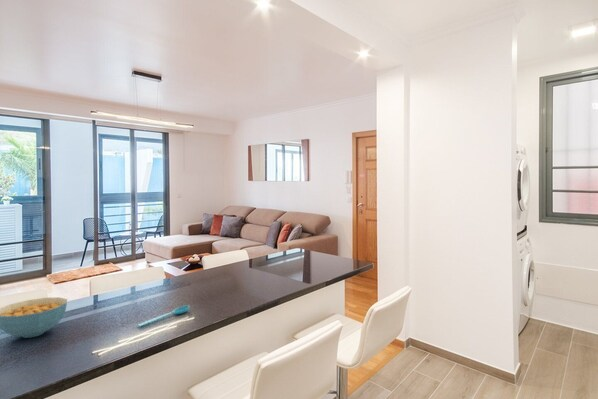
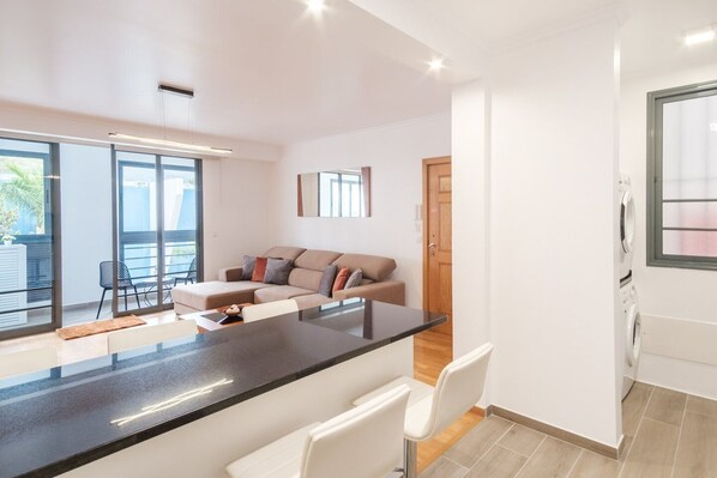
- cereal bowl [0,296,68,339]
- spoon [137,305,191,328]
